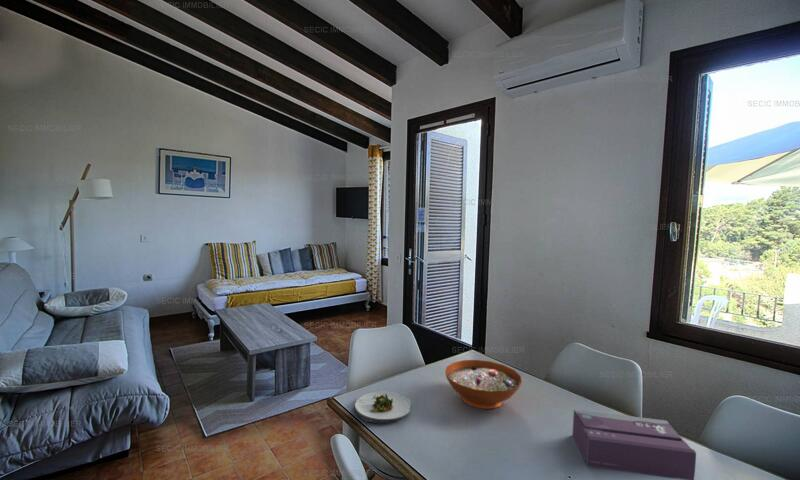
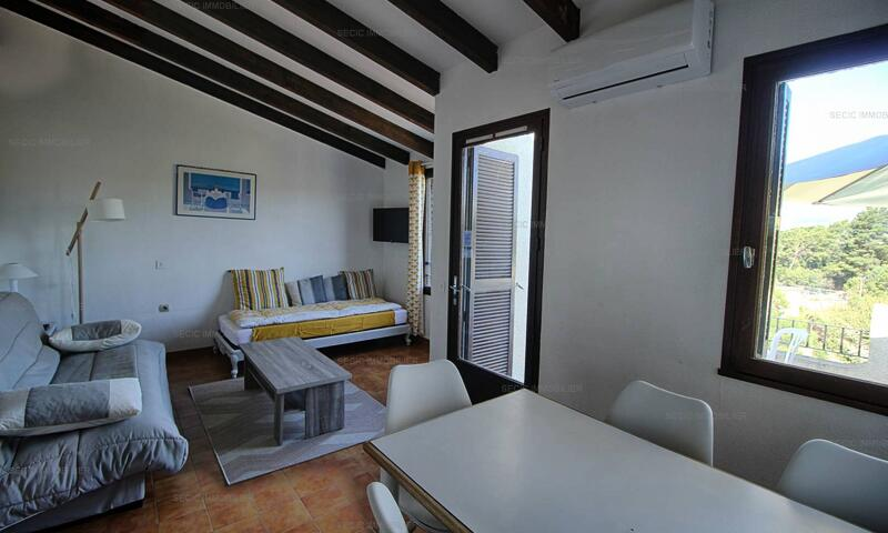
- tissue box [571,409,697,480]
- decorative bowl [444,359,523,410]
- salad plate [354,390,412,424]
